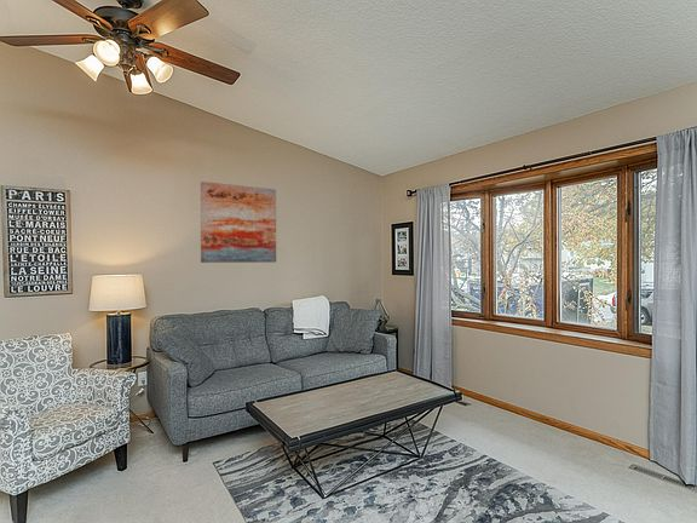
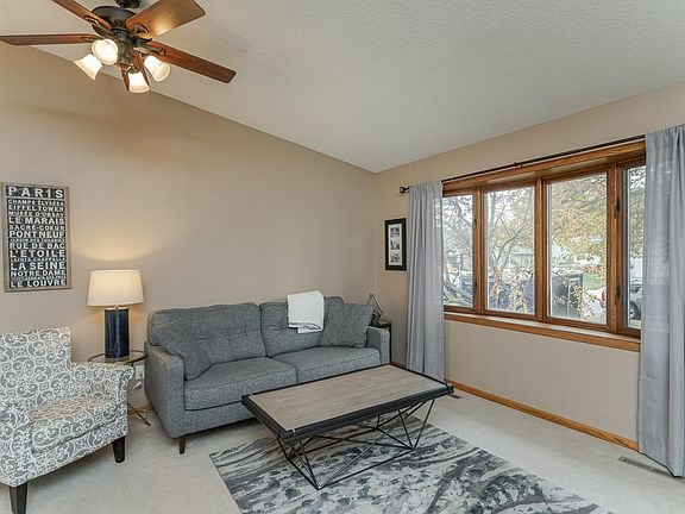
- wall art [200,180,277,264]
